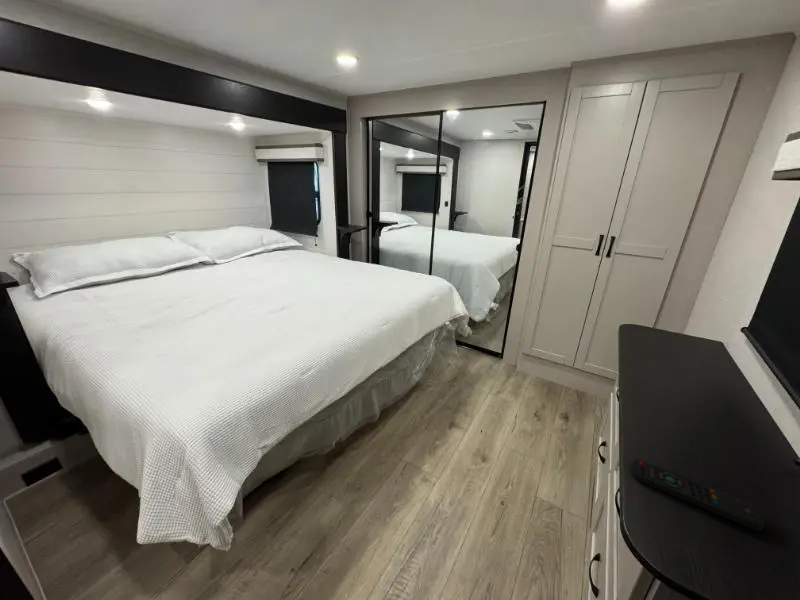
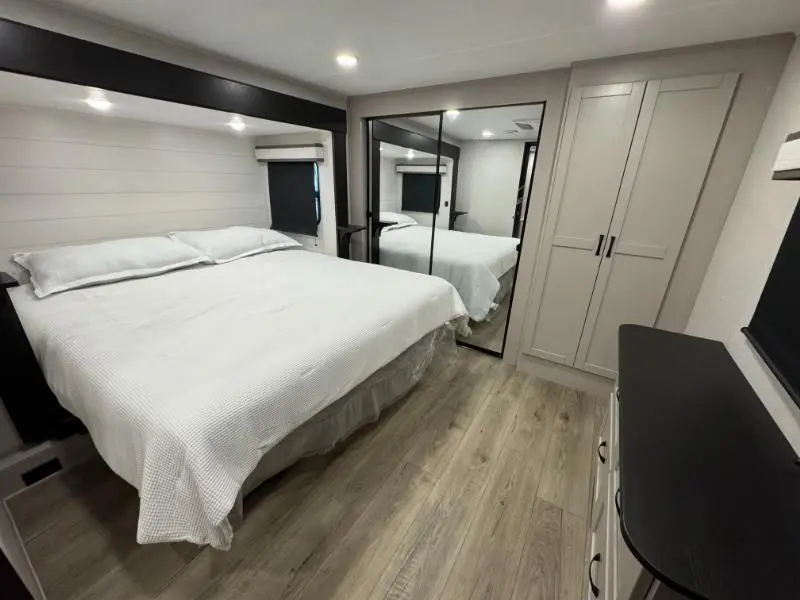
- remote control [630,458,766,532]
